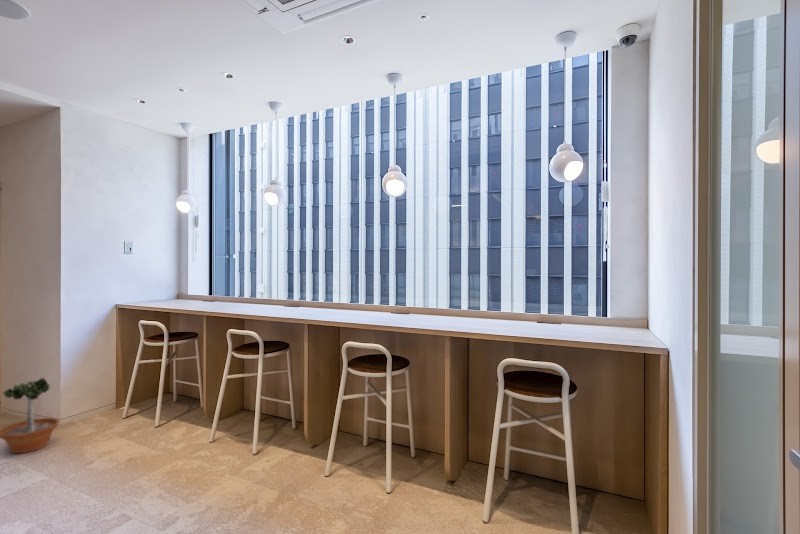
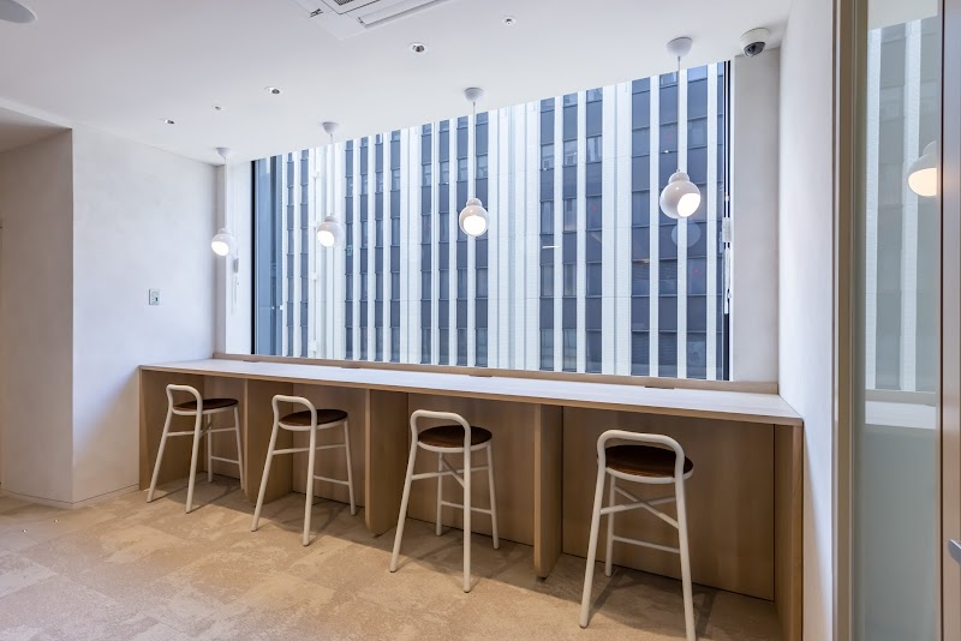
- potted tree [0,370,60,454]
